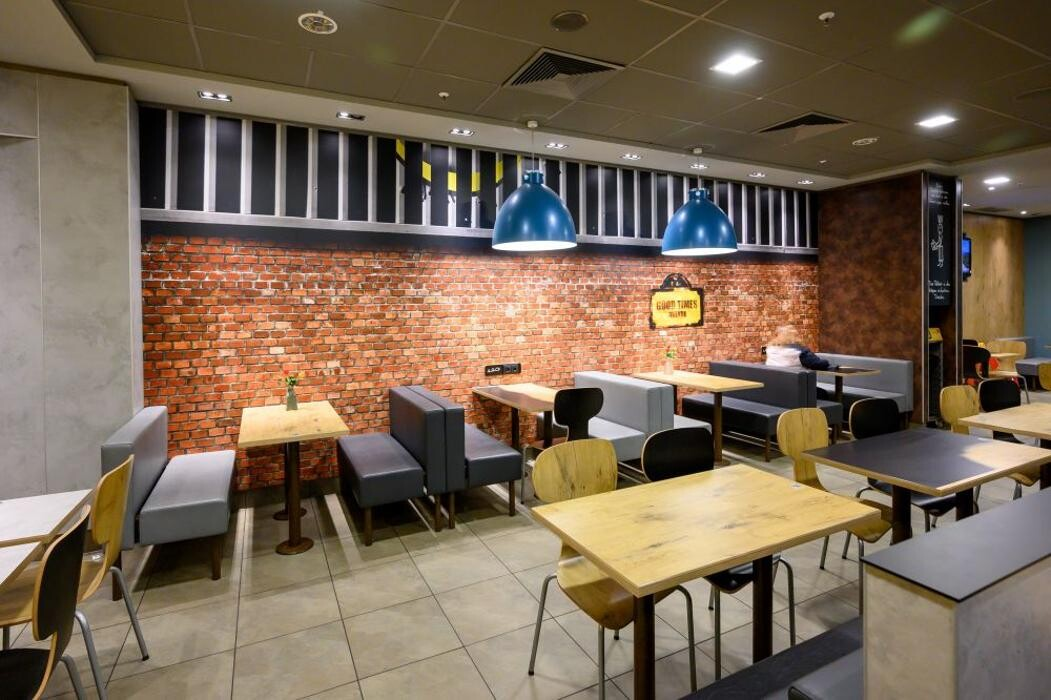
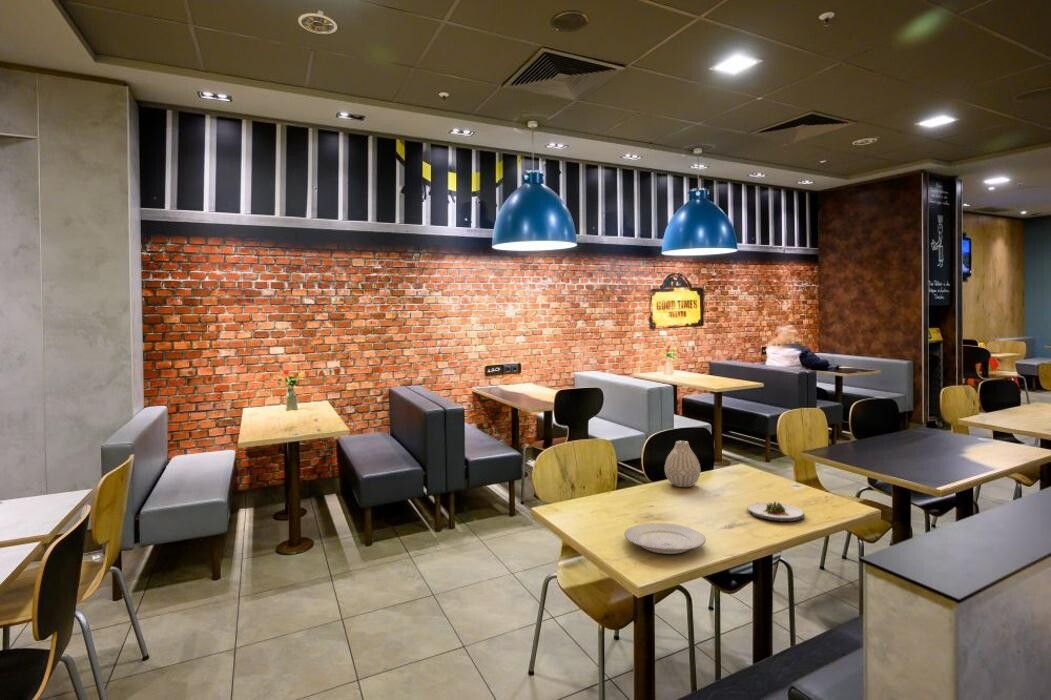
+ salad plate [747,501,806,522]
+ plate [623,522,707,555]
+ vase [664,440,701,488]
